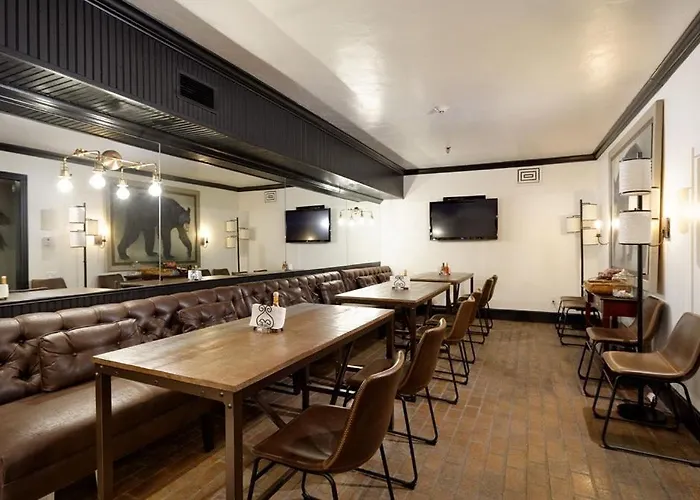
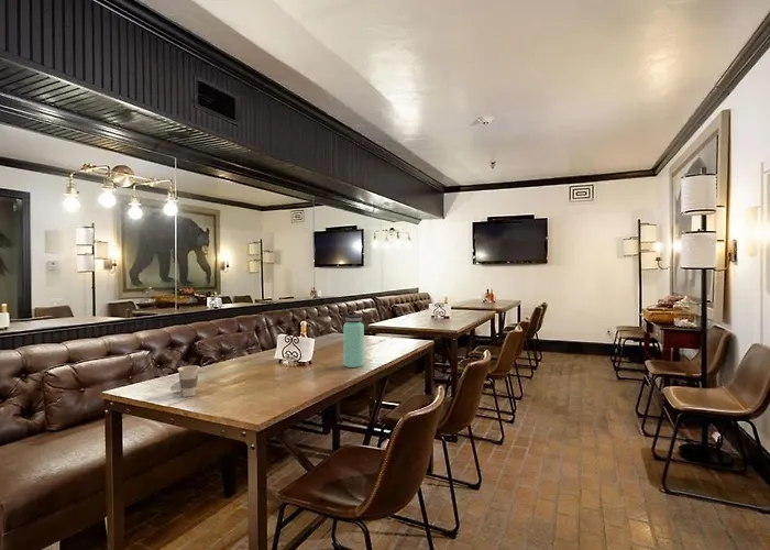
+ cup [169,365,201,398]
+ bottle [342,315,365,369]
